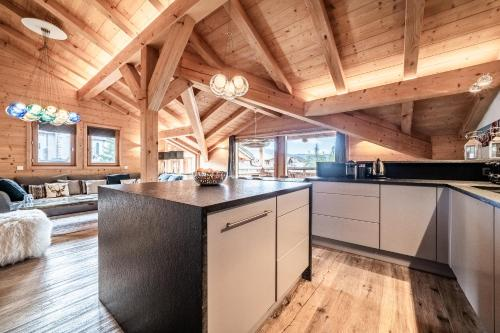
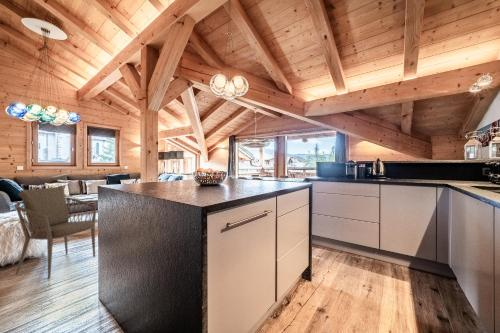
+ armchair [14,185,97,279]
